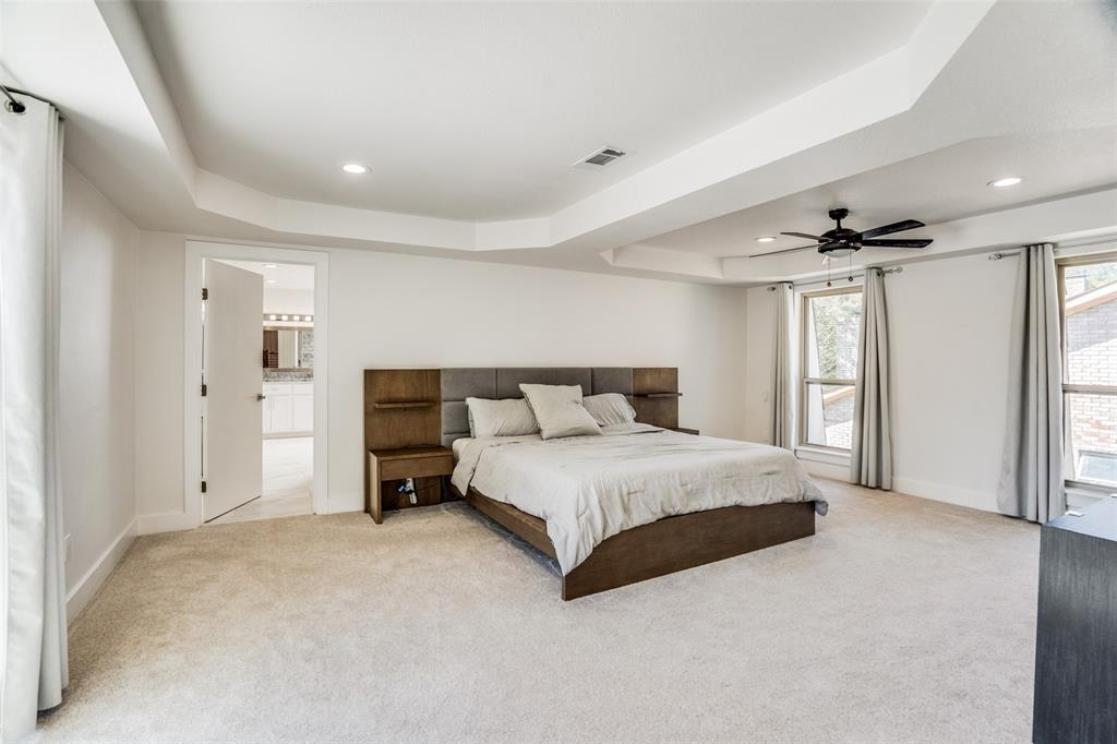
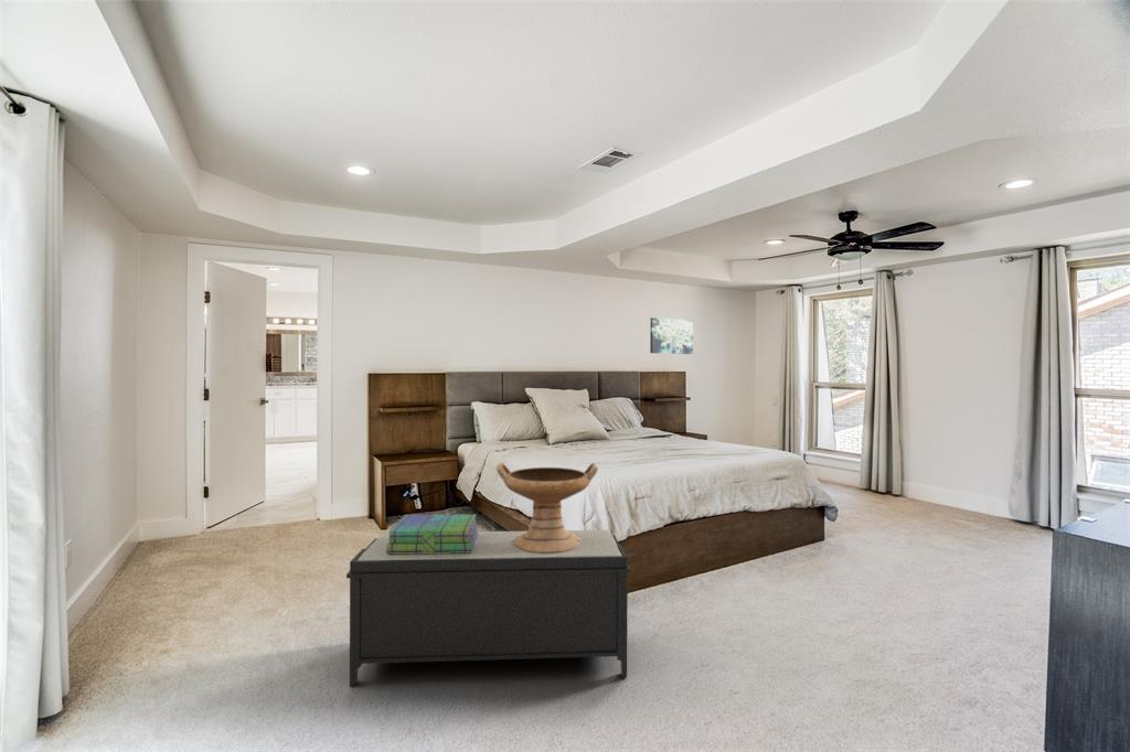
+ bench [345,529,631,687]
+ decorative bowl [495,462,599,552]
+ stack of books [386,513,480,554]
+ wall art [649,316,694,355]
